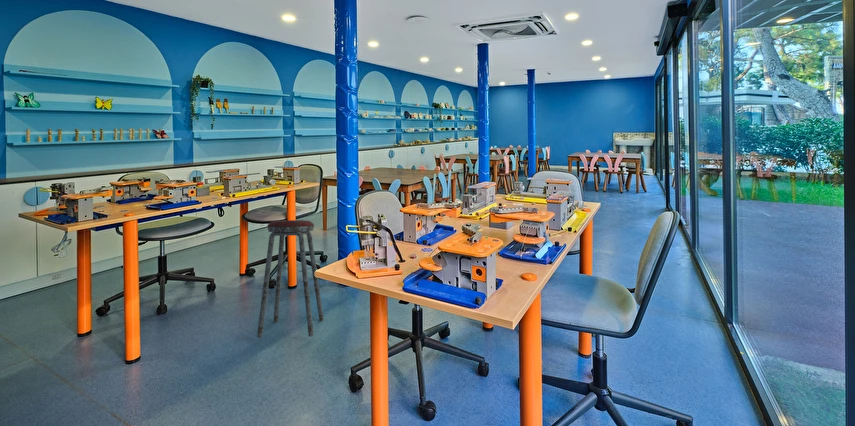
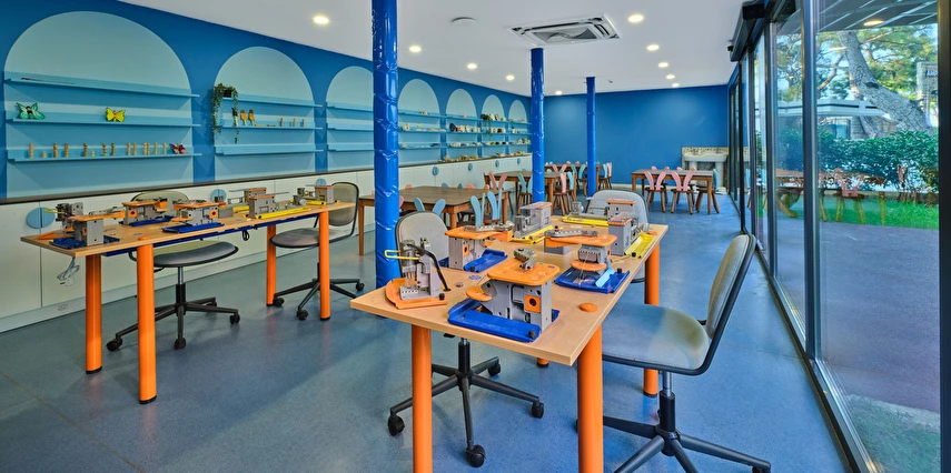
- music stool [256,219,325,339]
